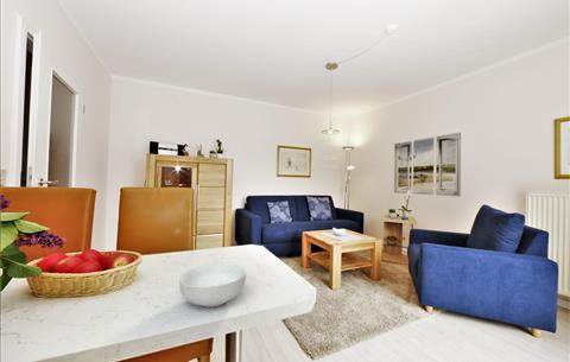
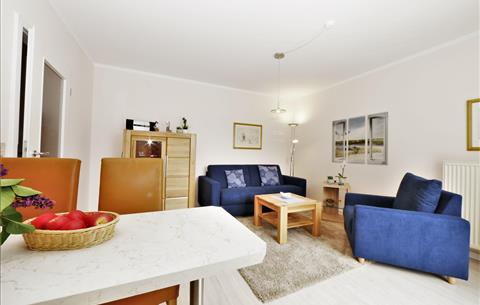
- cereal bowl [178,262,247,307]
